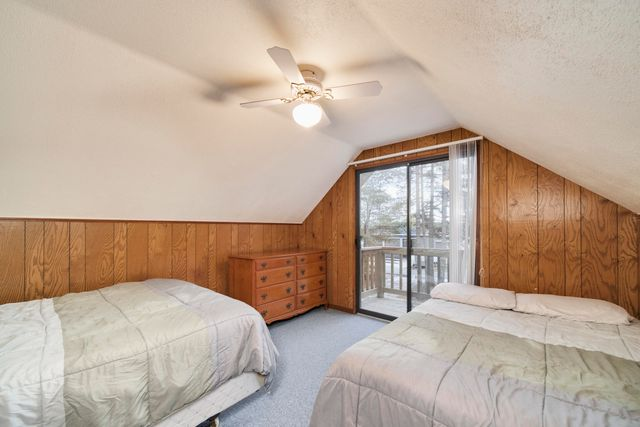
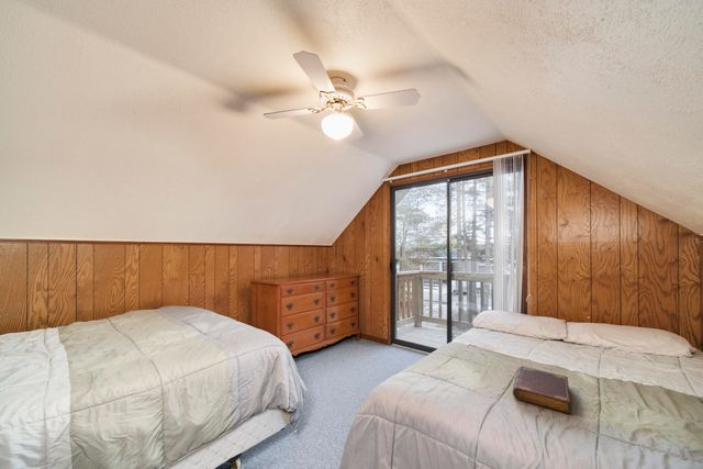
+ book [512,366,571,415]
